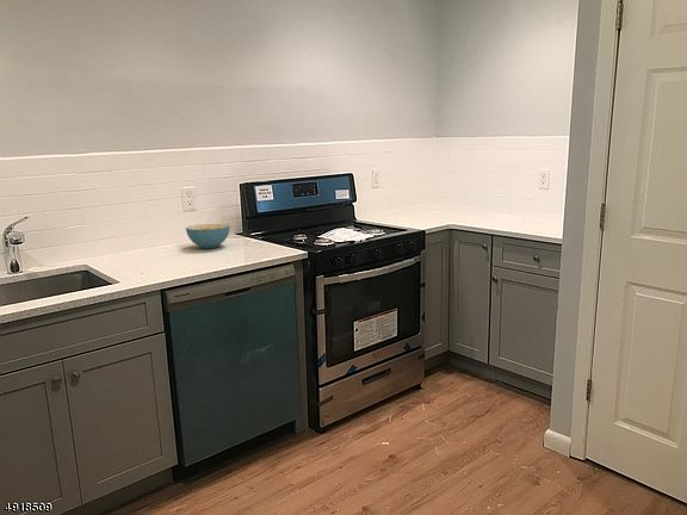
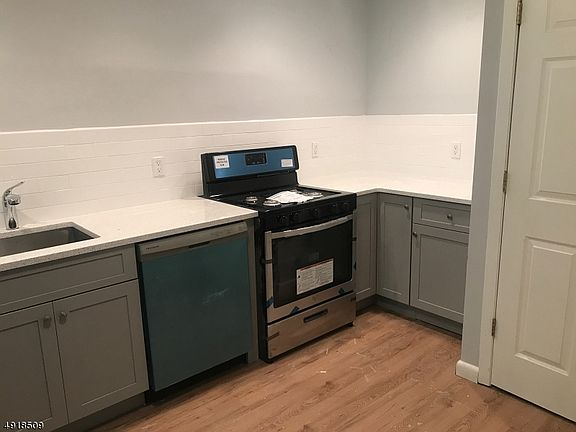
- cereal bowl [185,223,231,249]
